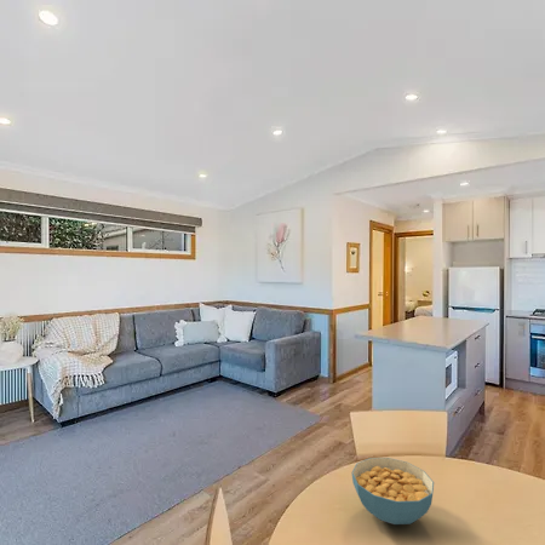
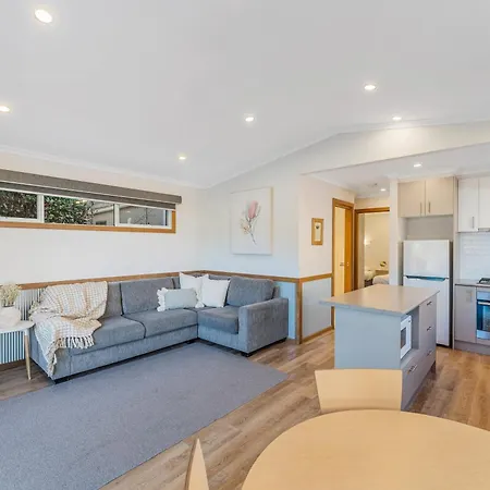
- cereal bowl [350,457,435,526]
